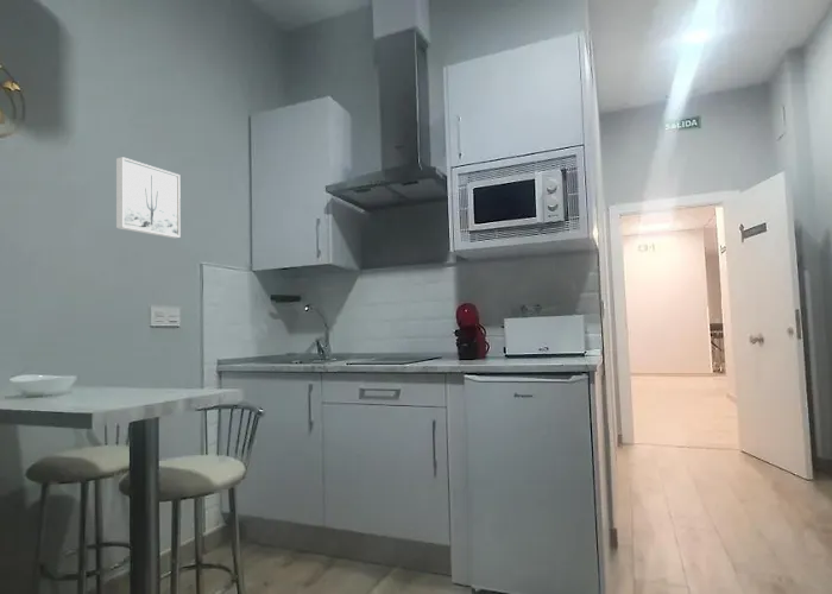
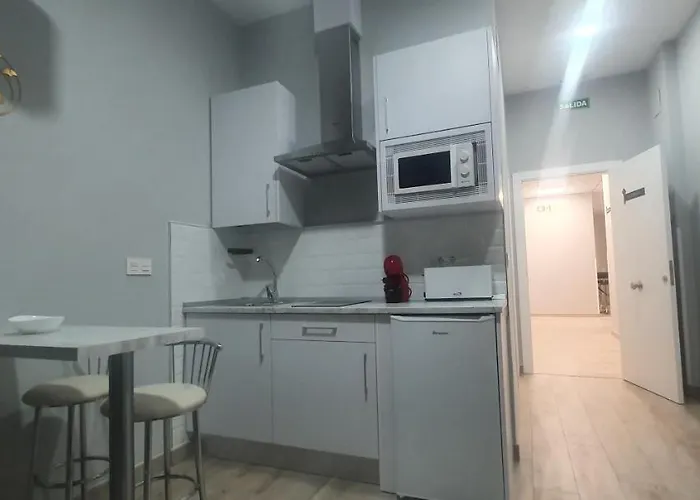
- wall art [115,156,182,239]
